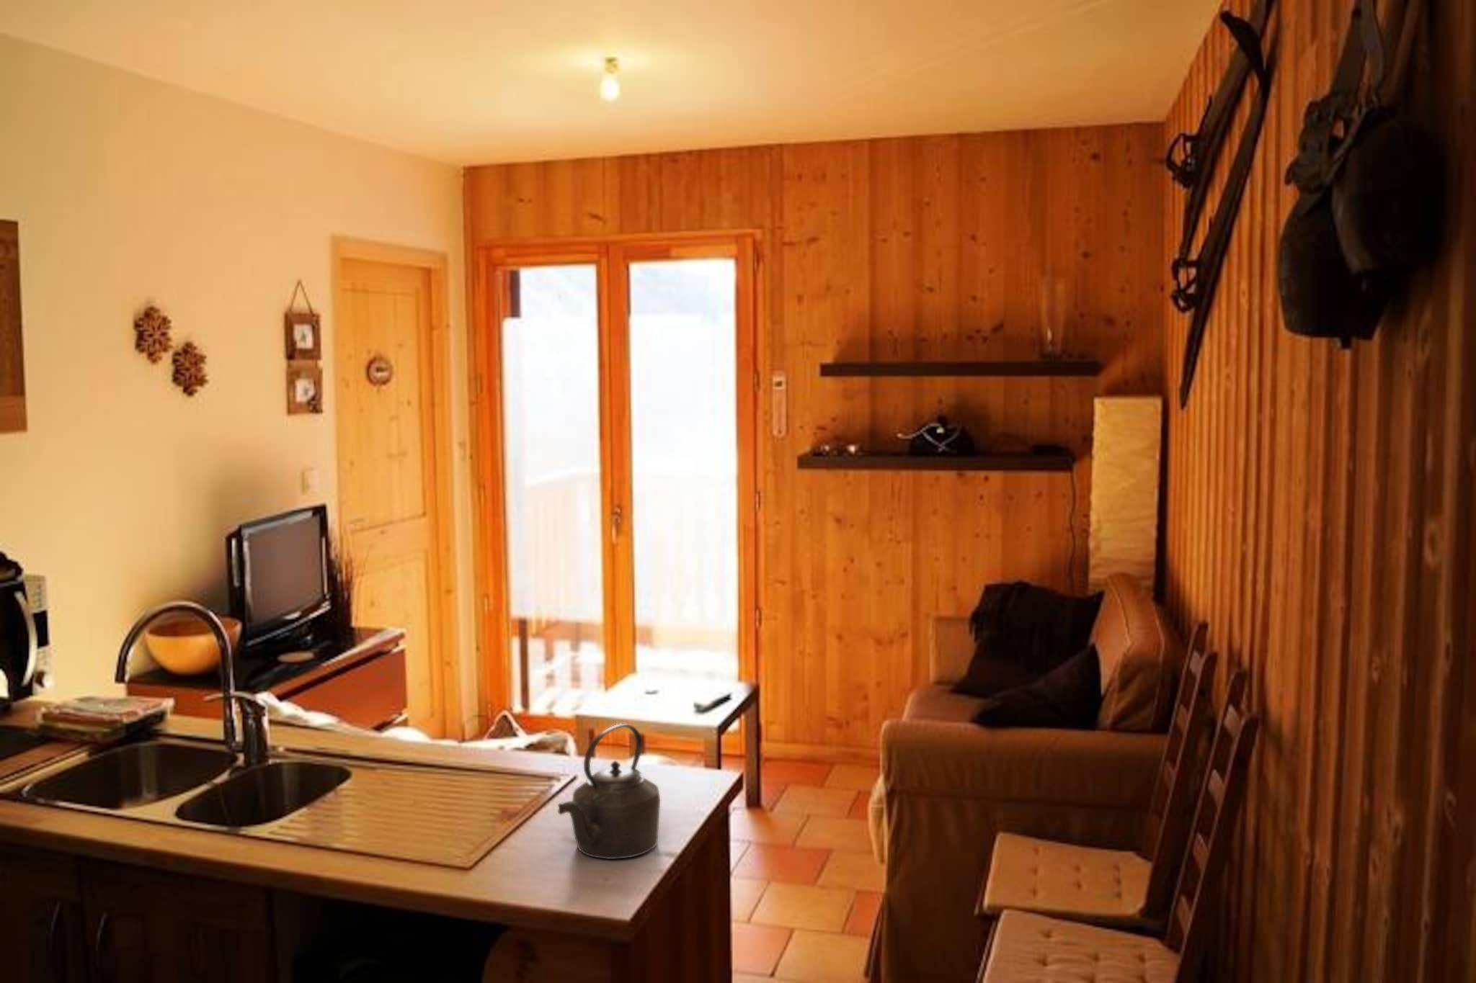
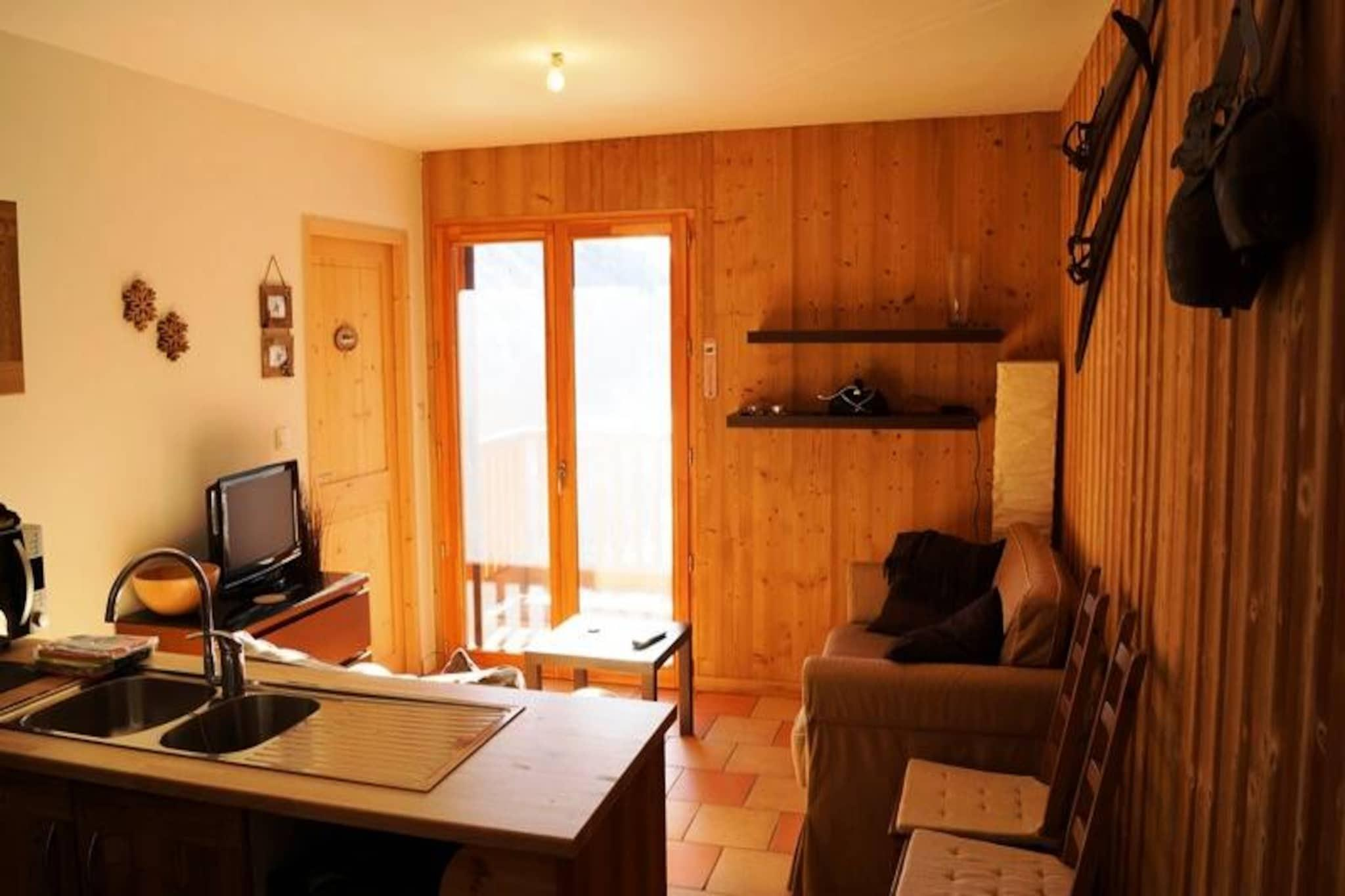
- kettle [557,723,661,860]
